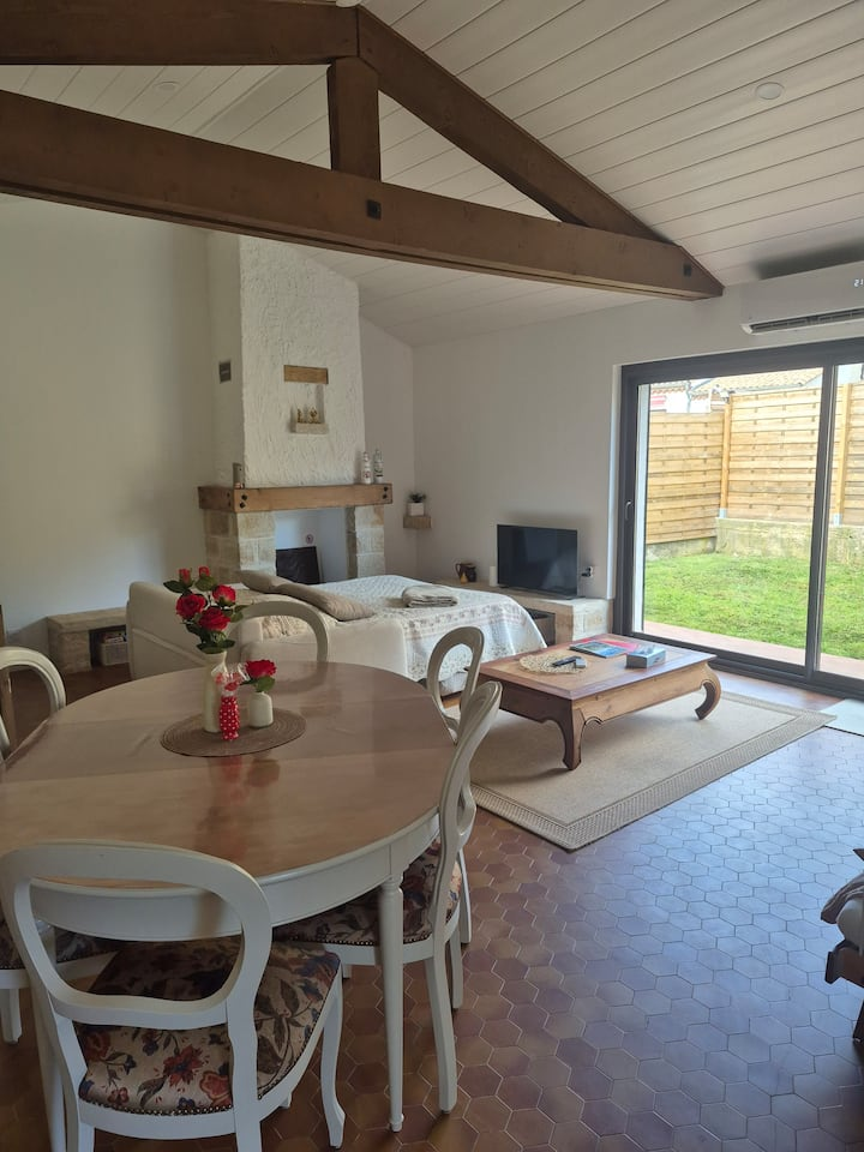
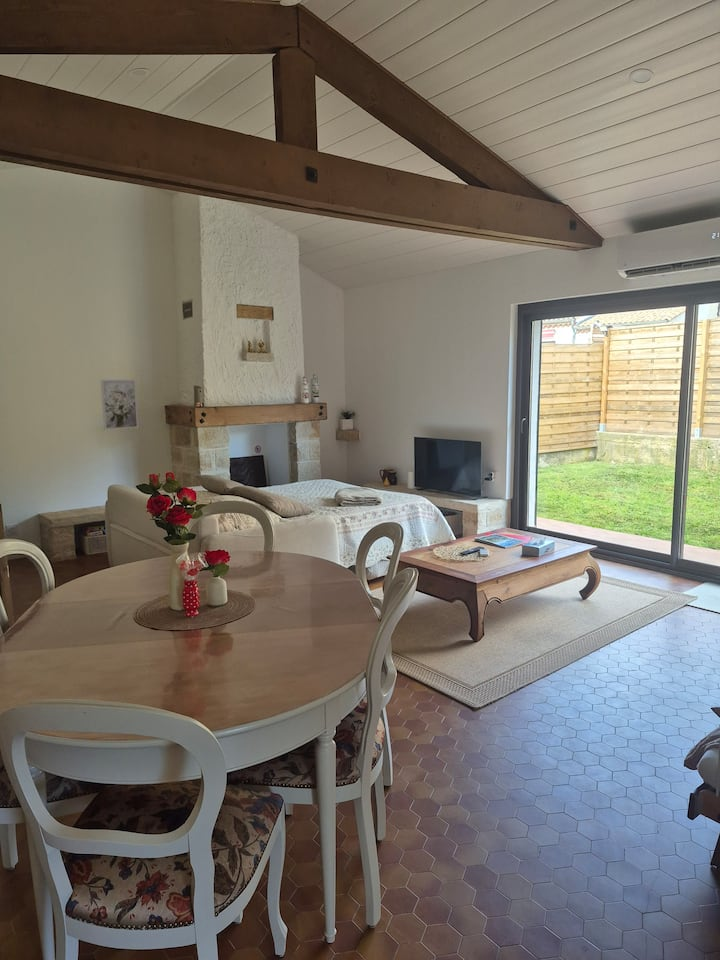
+ wall art [100,379,139,431]
